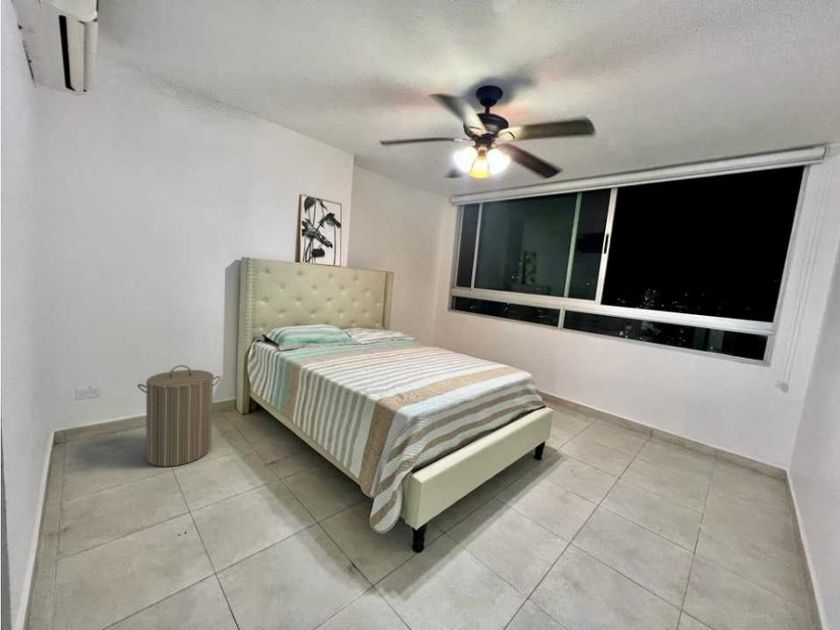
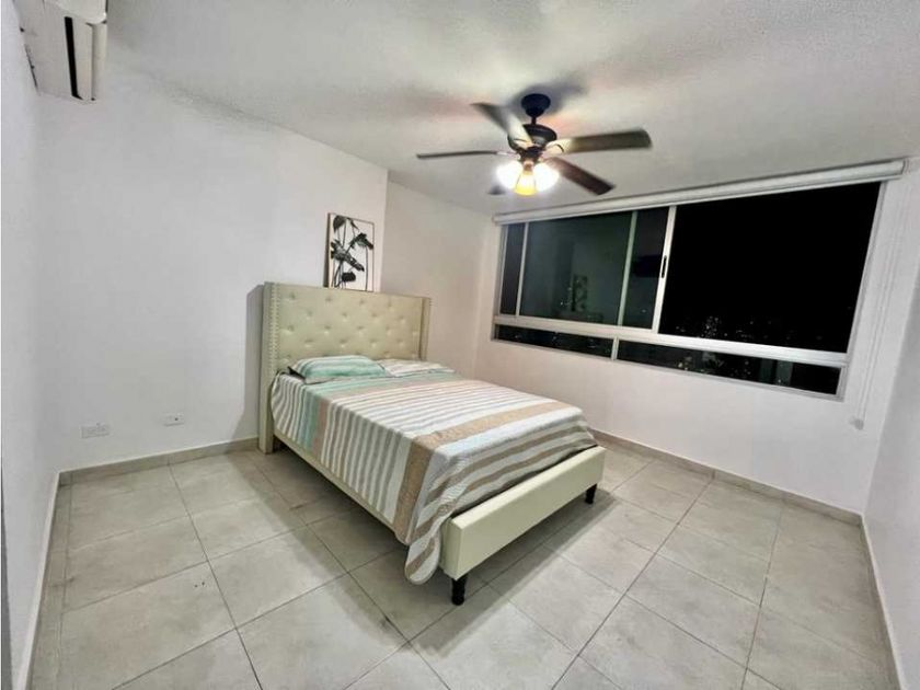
- laundry hamper [136,364,221,468]
